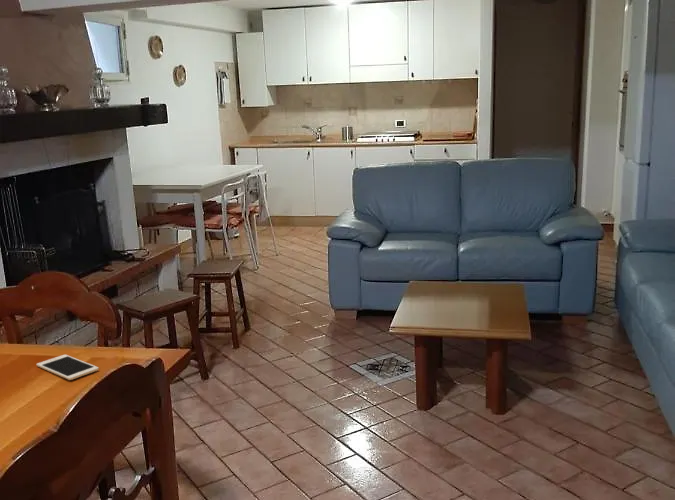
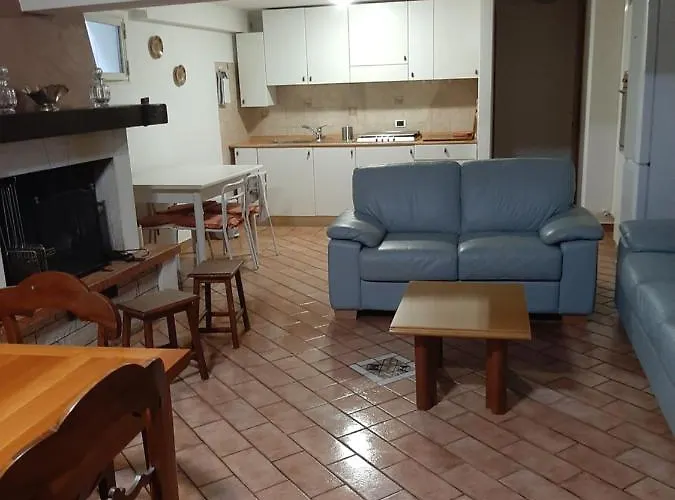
- cell phone [36,354,100,381]
